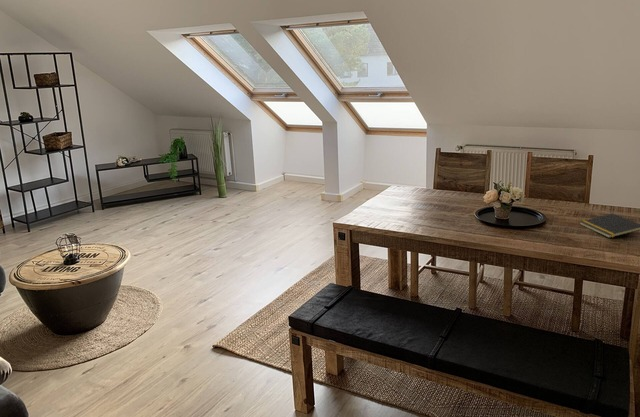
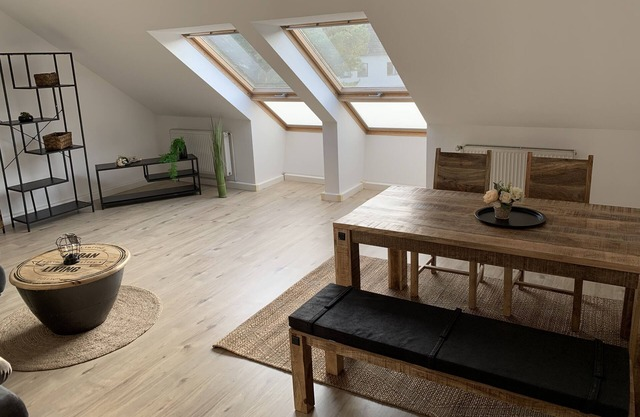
- notepad [579,212,640,239]
